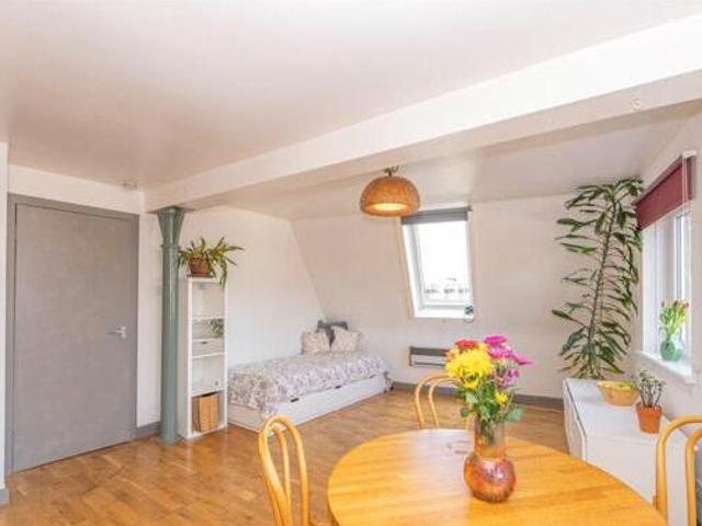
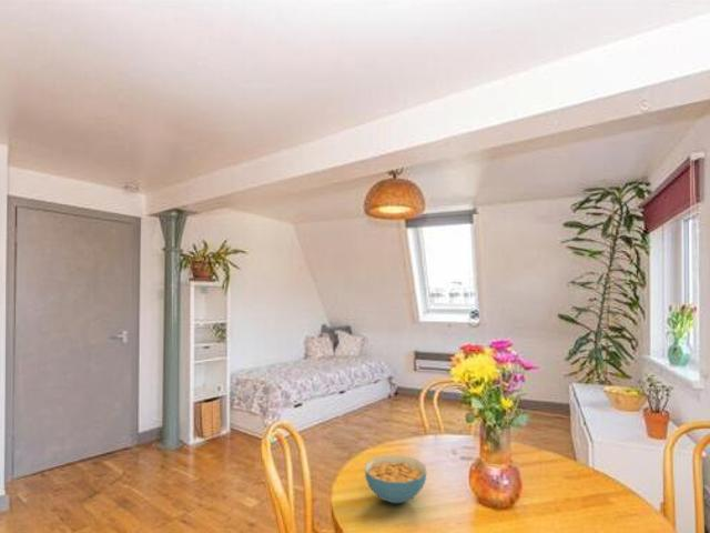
+ cereal bowl [364,454,428,504]
